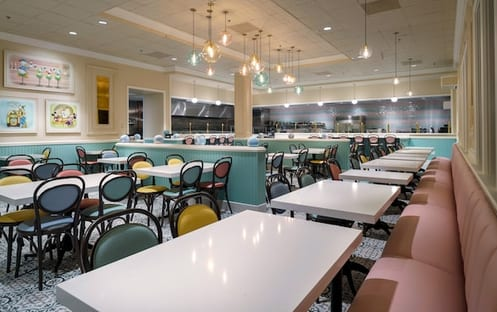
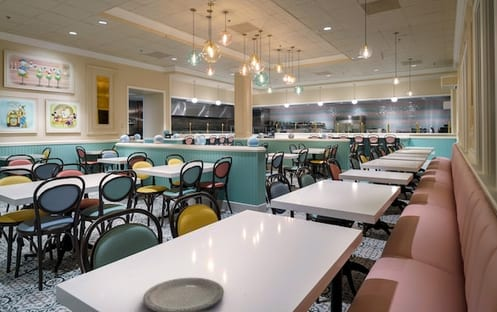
+ plate [142,277,225,312]
